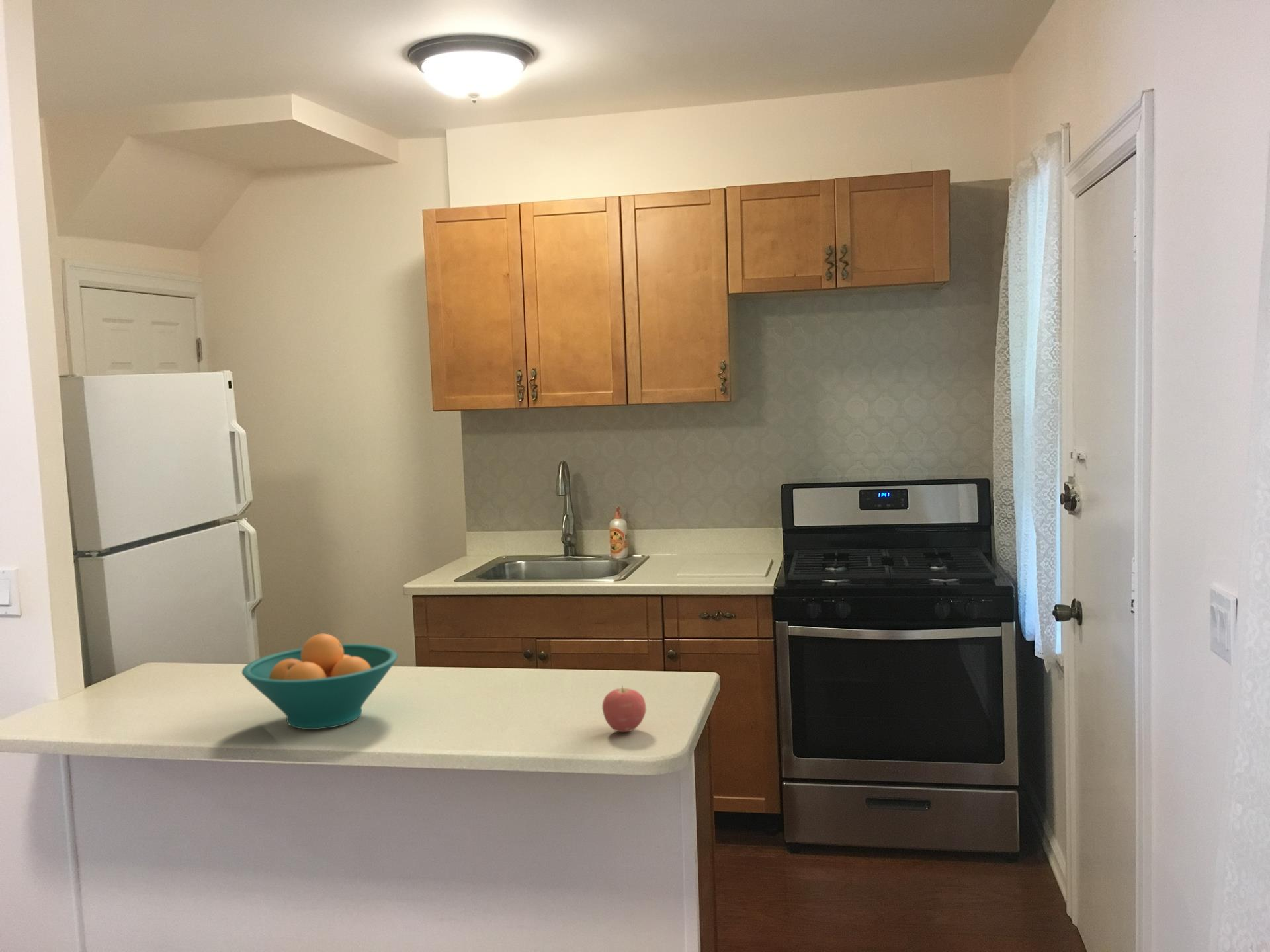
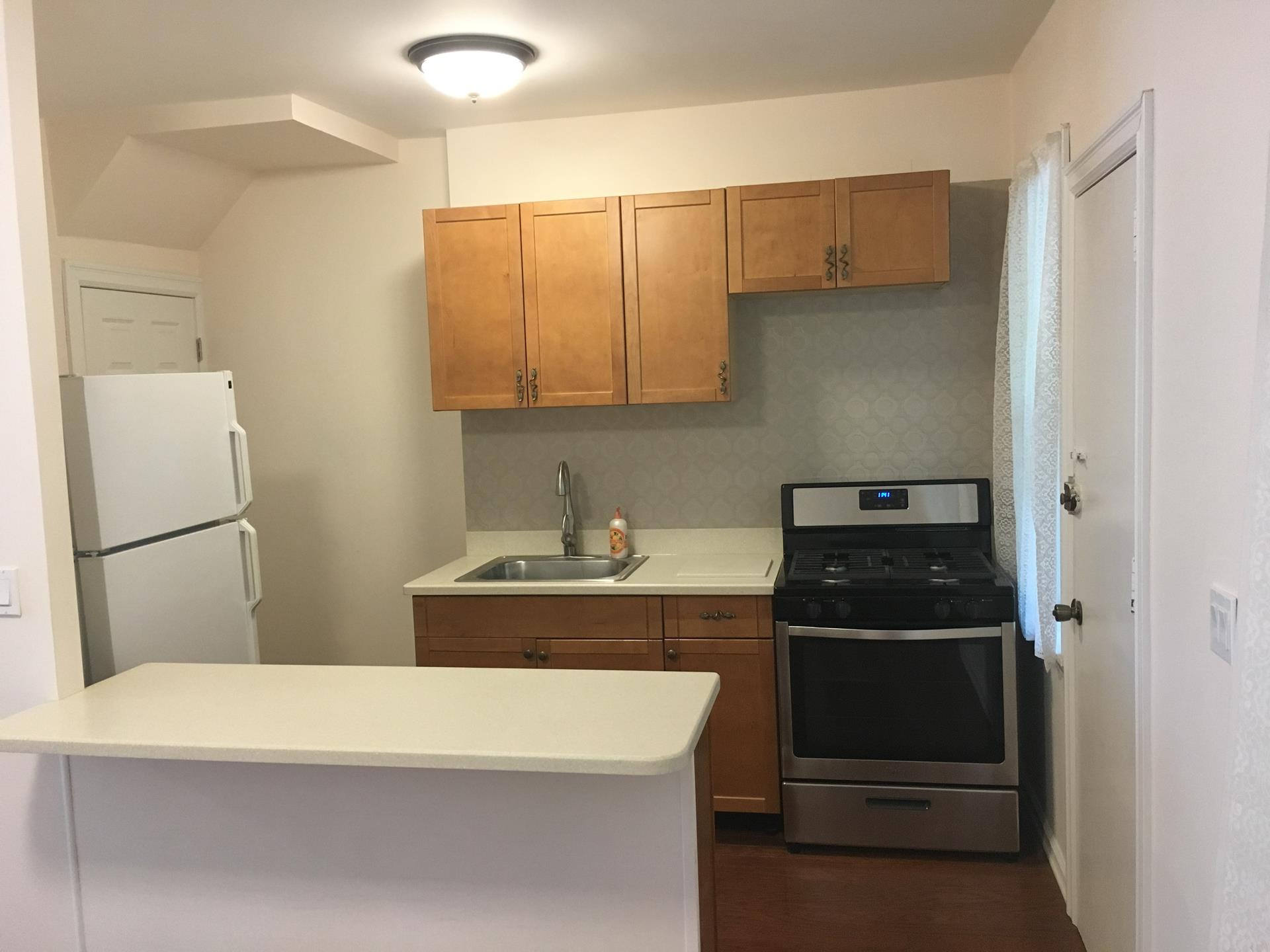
- fruit bowl [241,633,398,730]
- apple [601,684,647,733]
